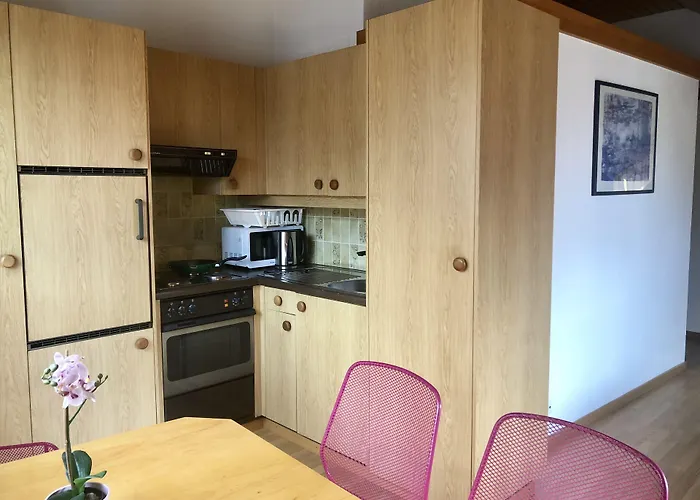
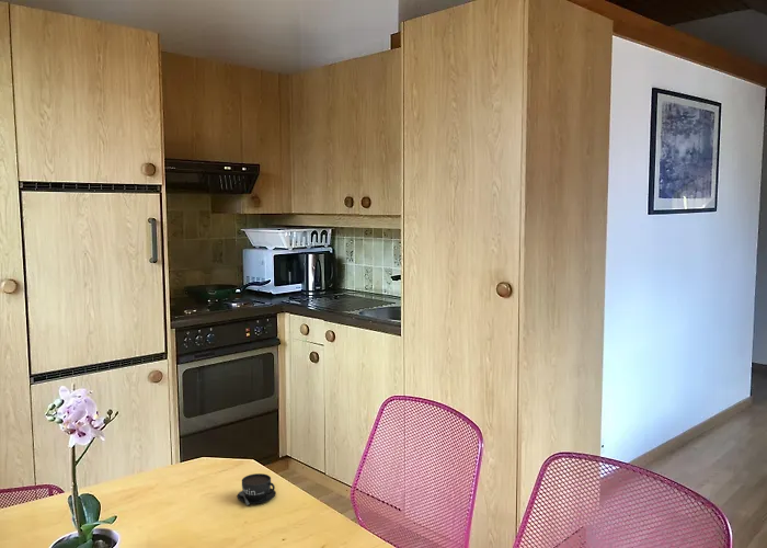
+ teacup [236,472,277,505]
